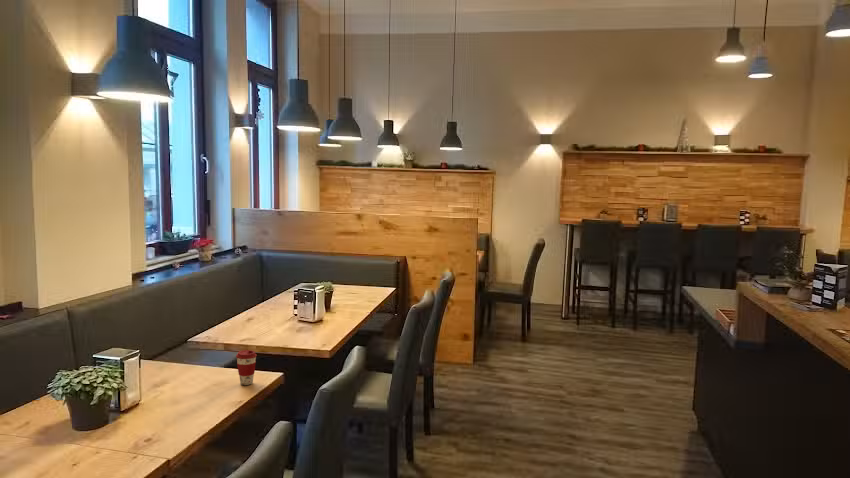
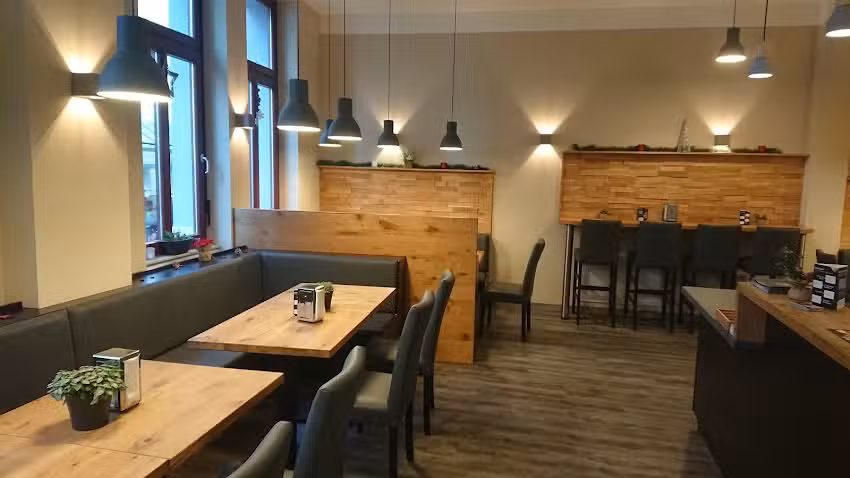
- coffee cup [235,349,258,386]
